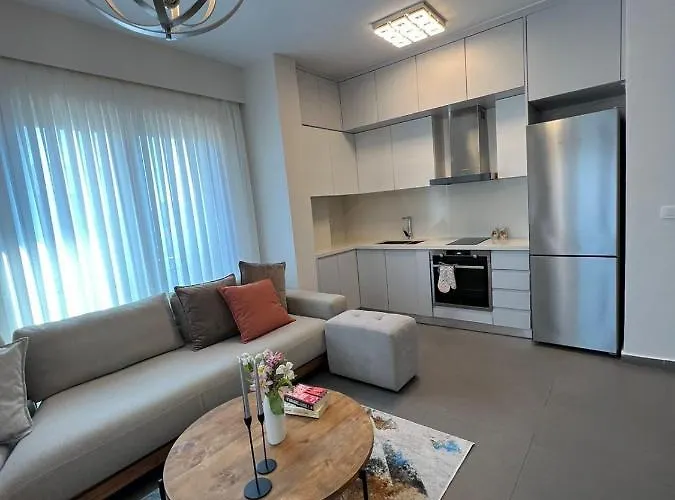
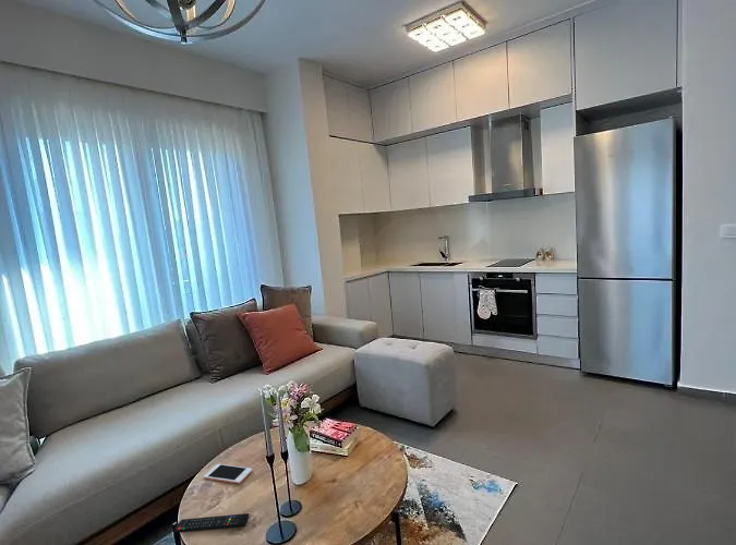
+ remote control [173,512,250,534]
+ cell phone [203,463,254,484]
